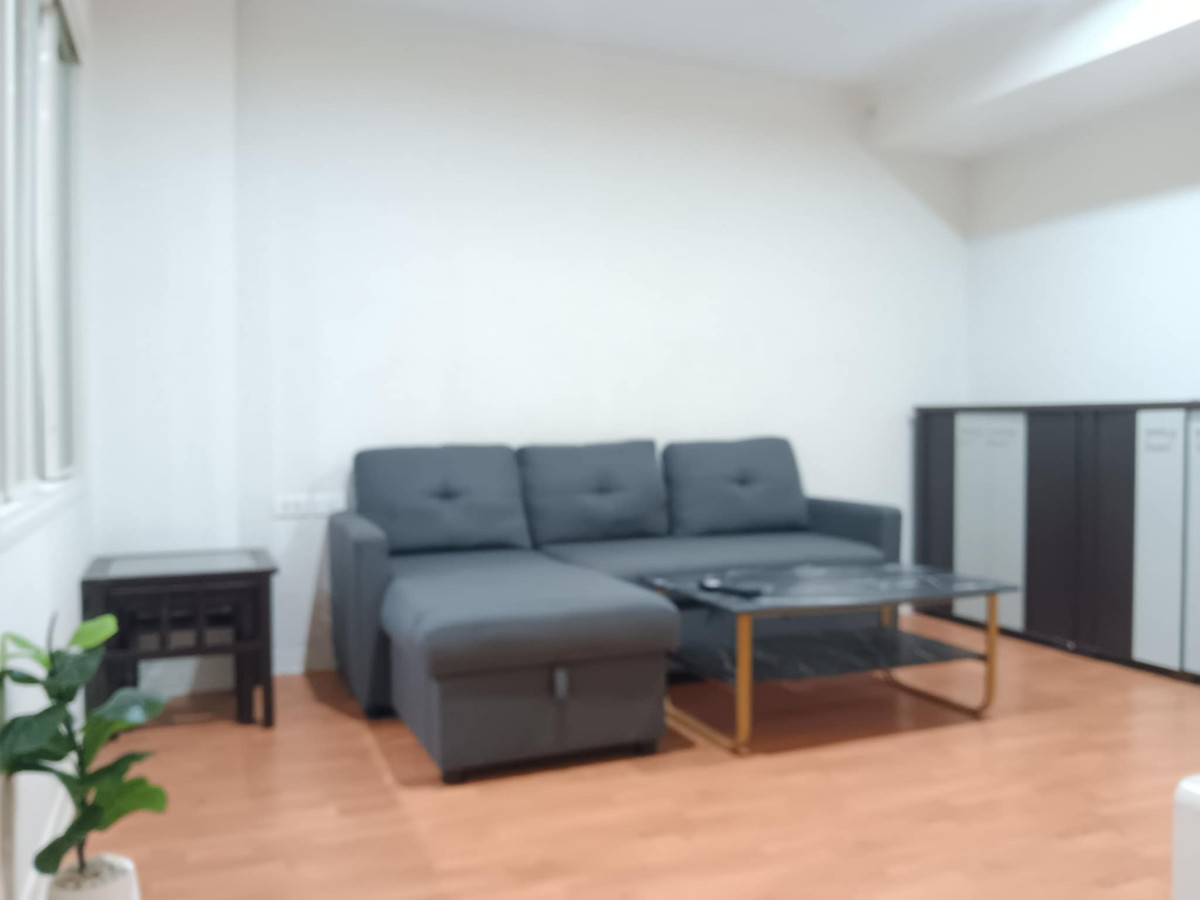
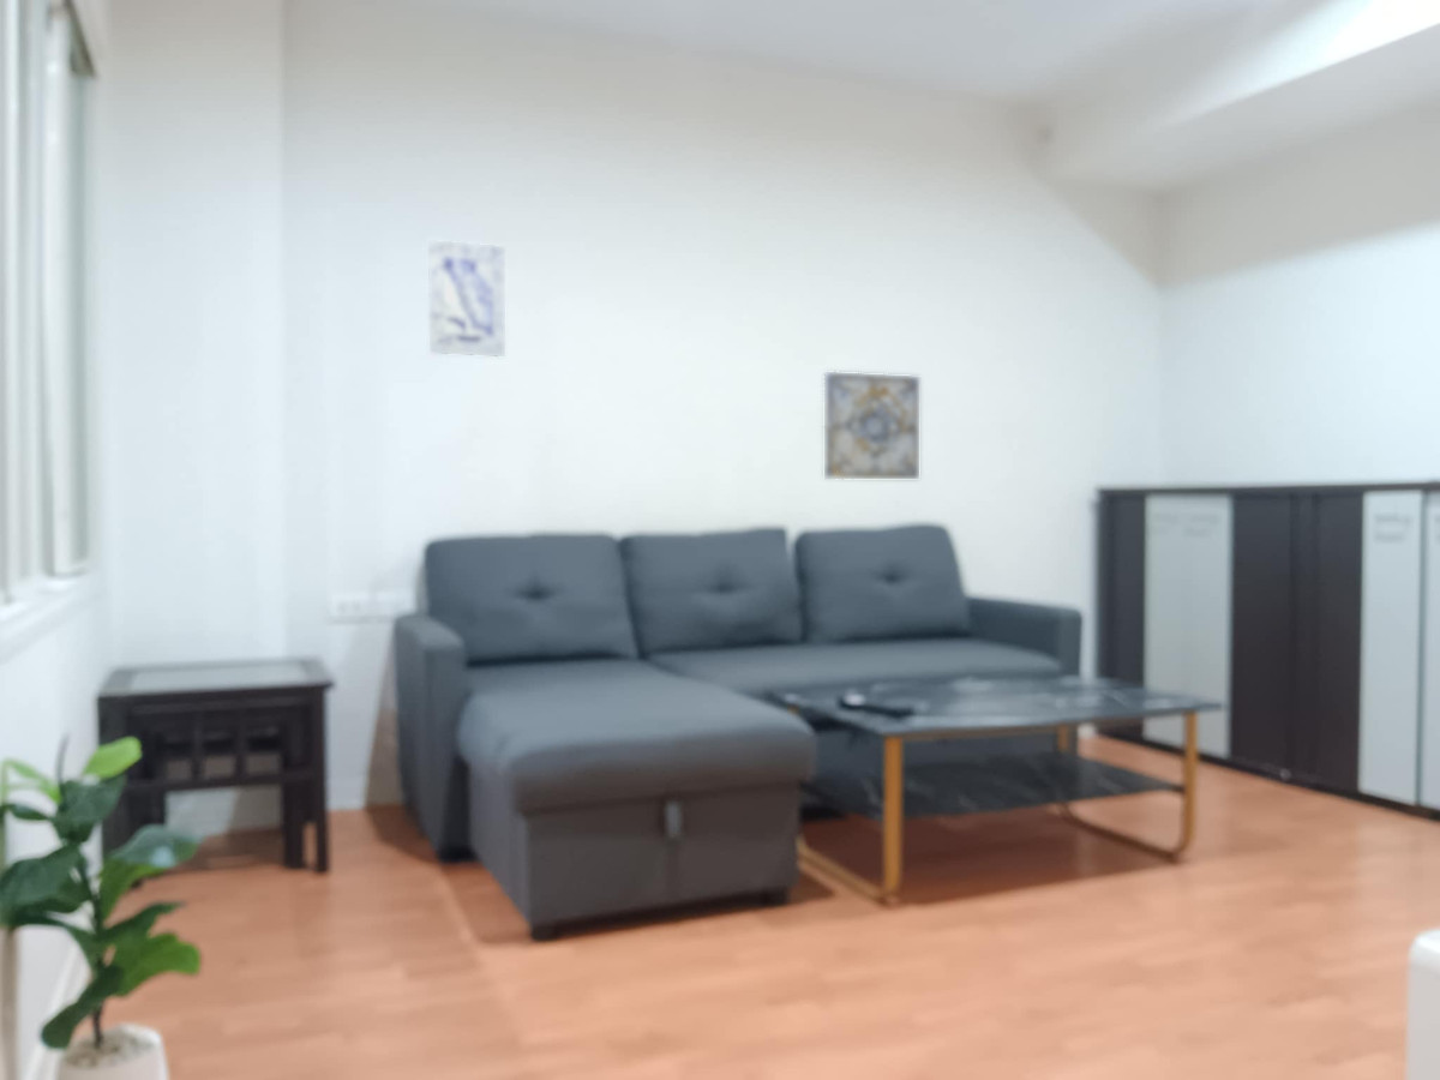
+ wall art [823,371,920,480]
+ wall art [427,239,506,358]
